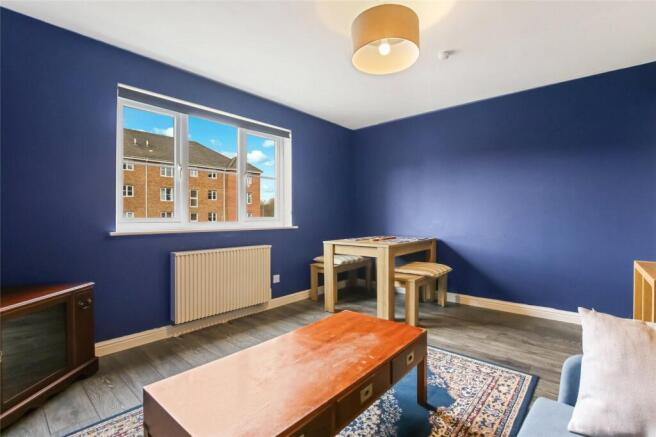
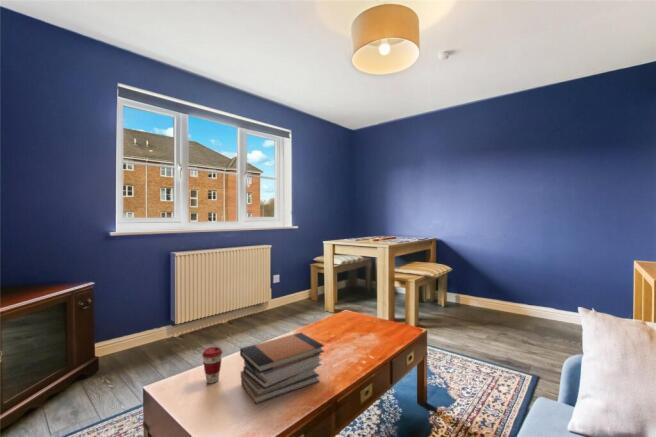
+ book stack [239,331,325,405]
+ coffee cup [201,346,224,384]
